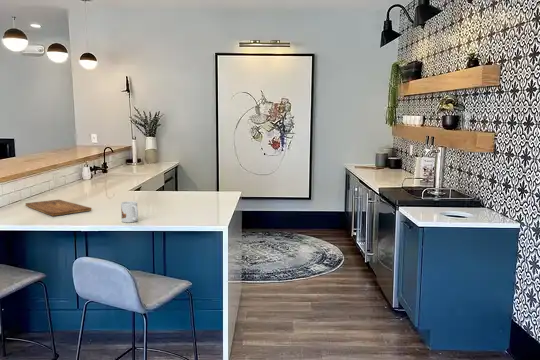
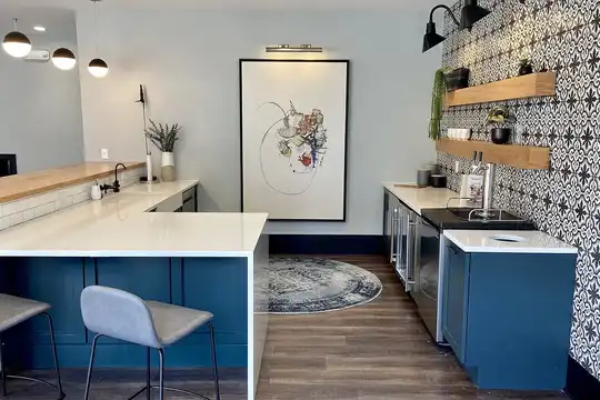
- cutting board [24,199,93,217]
- mug [120,200,139,223]
